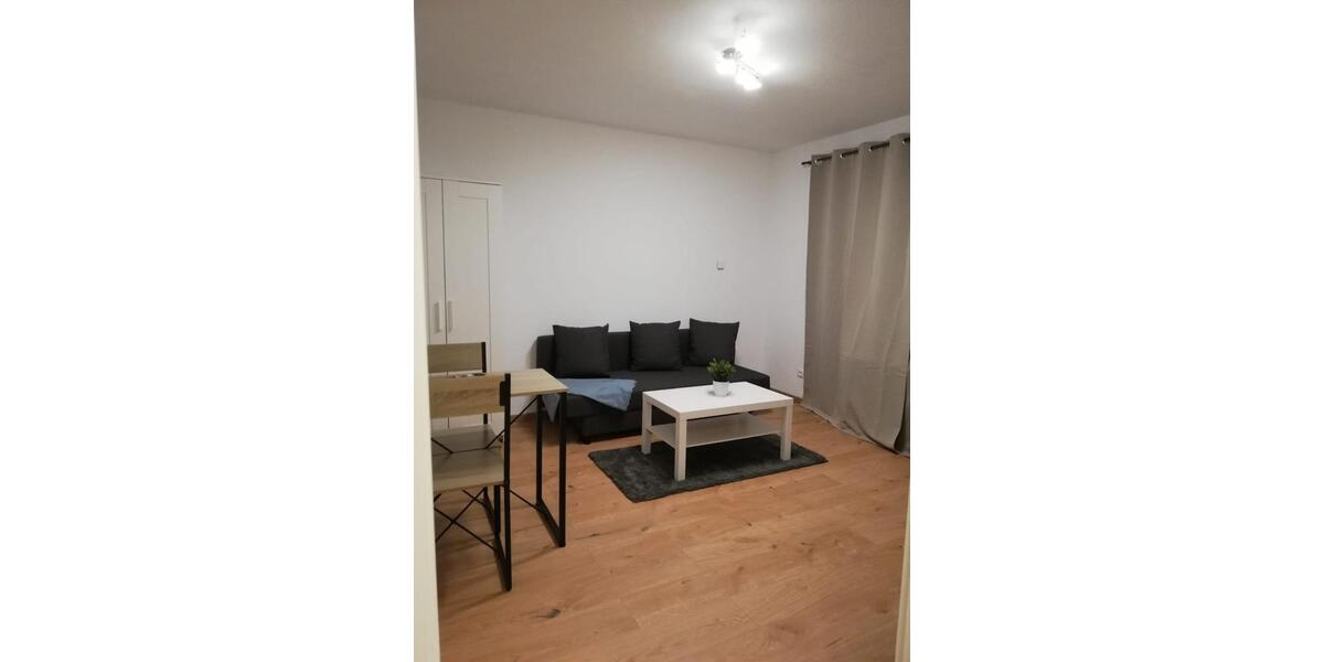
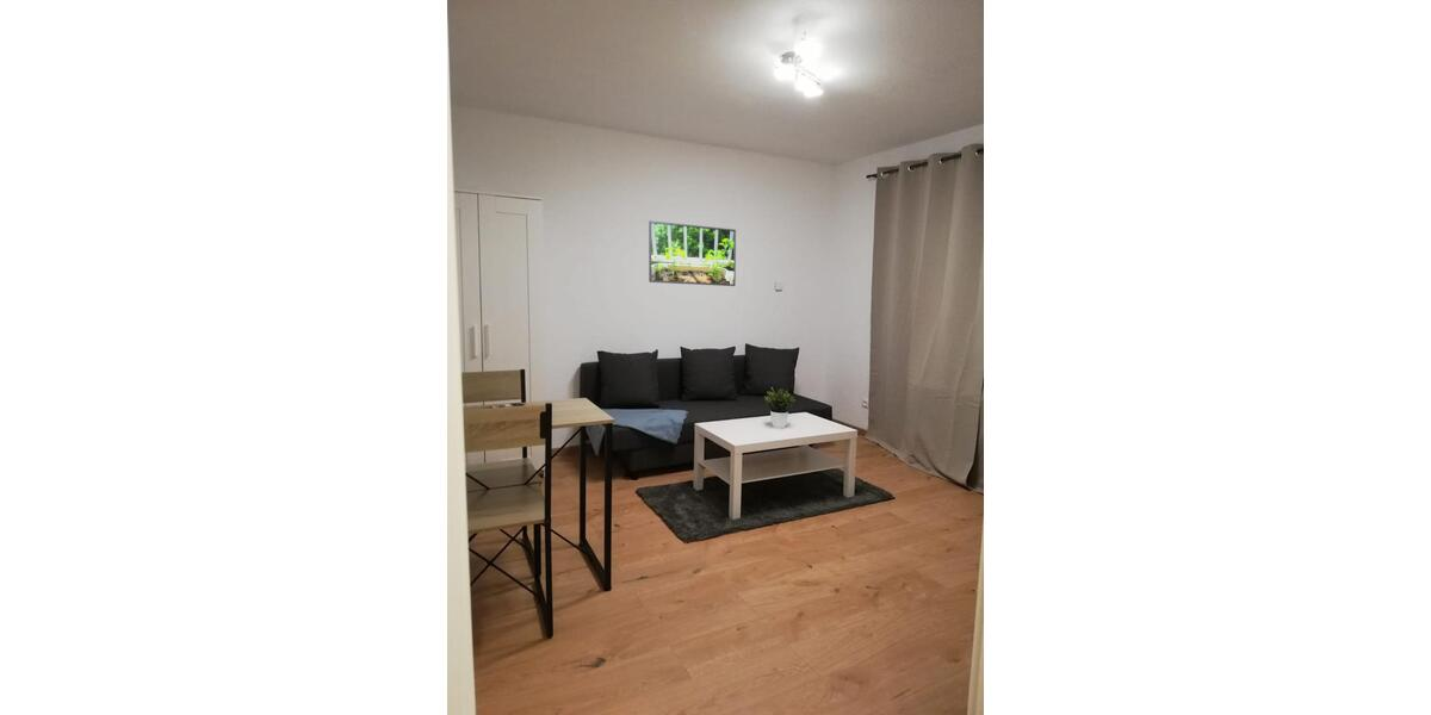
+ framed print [648,219,737,287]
